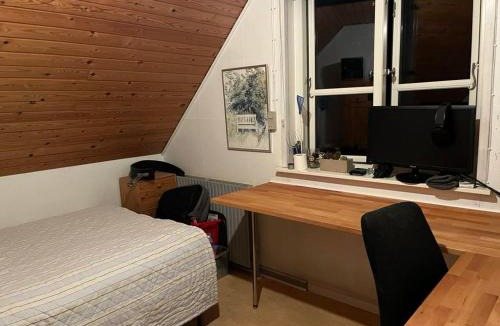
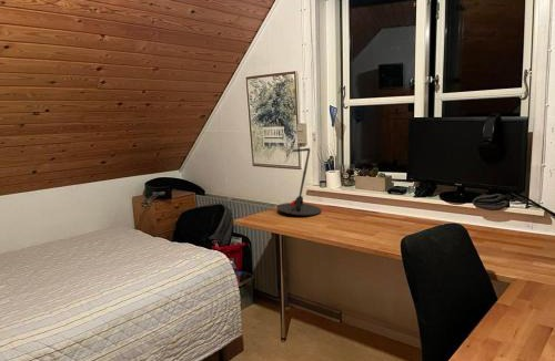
+ desk lamp [276,147,323,216]
